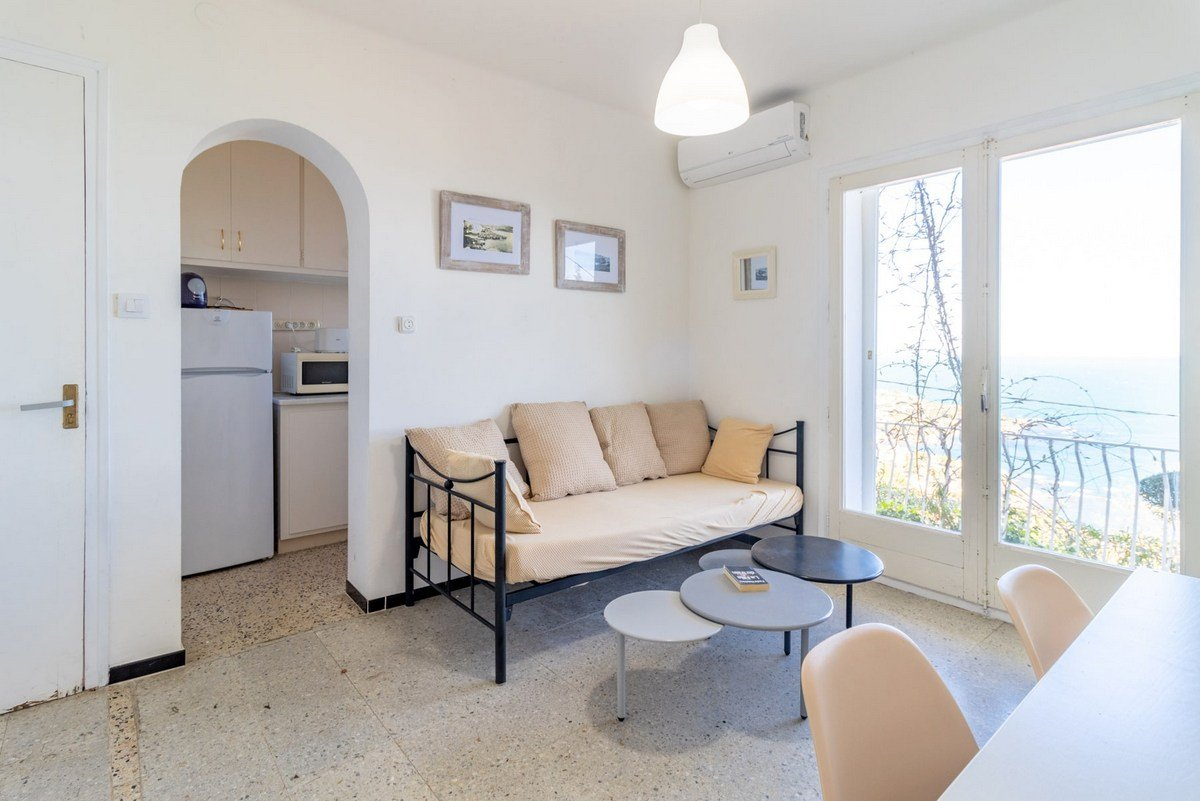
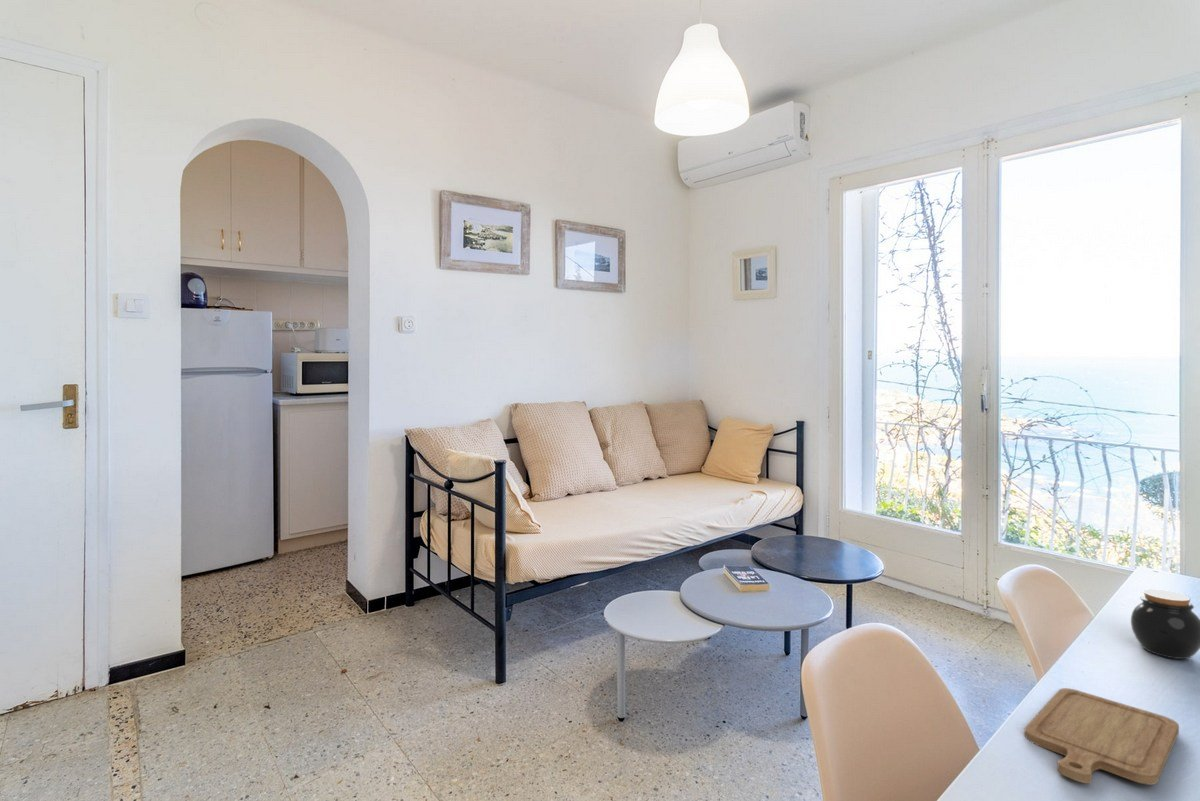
+ chopping board [1024,687,1180,786]
+ jar [1130,588,1200,660]
